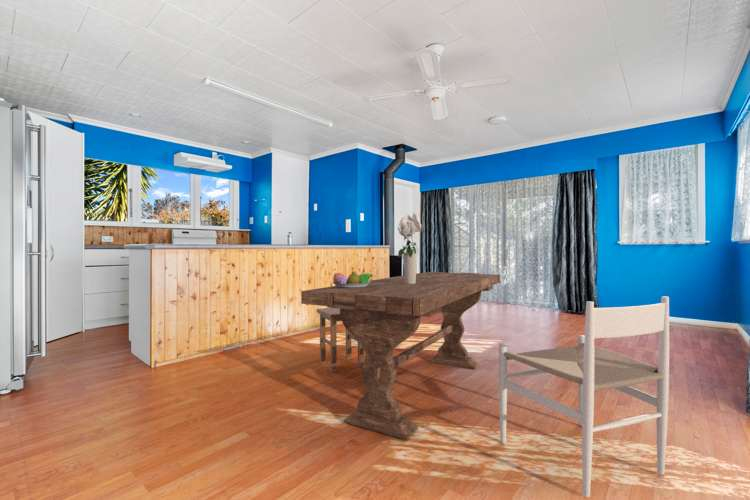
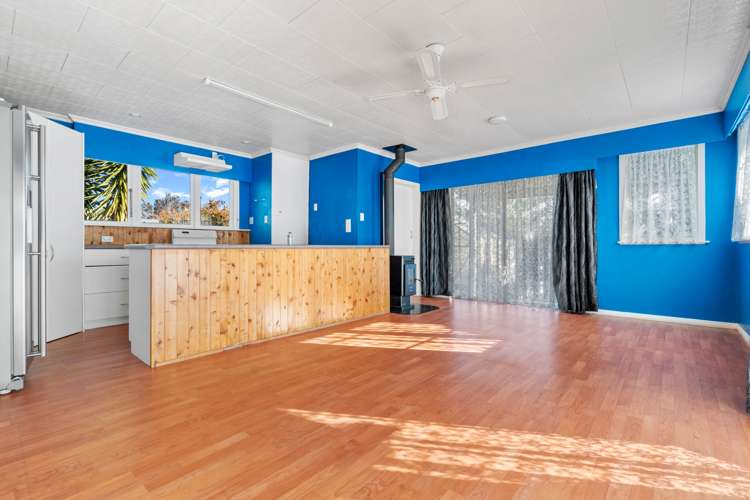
- bouquet [397,211,423,284]
- chair [498,295,670,498]
- stool [316,307,365,373]
- dining table [300,271,501,441]
- fruit bowl [331,270,374,287]
